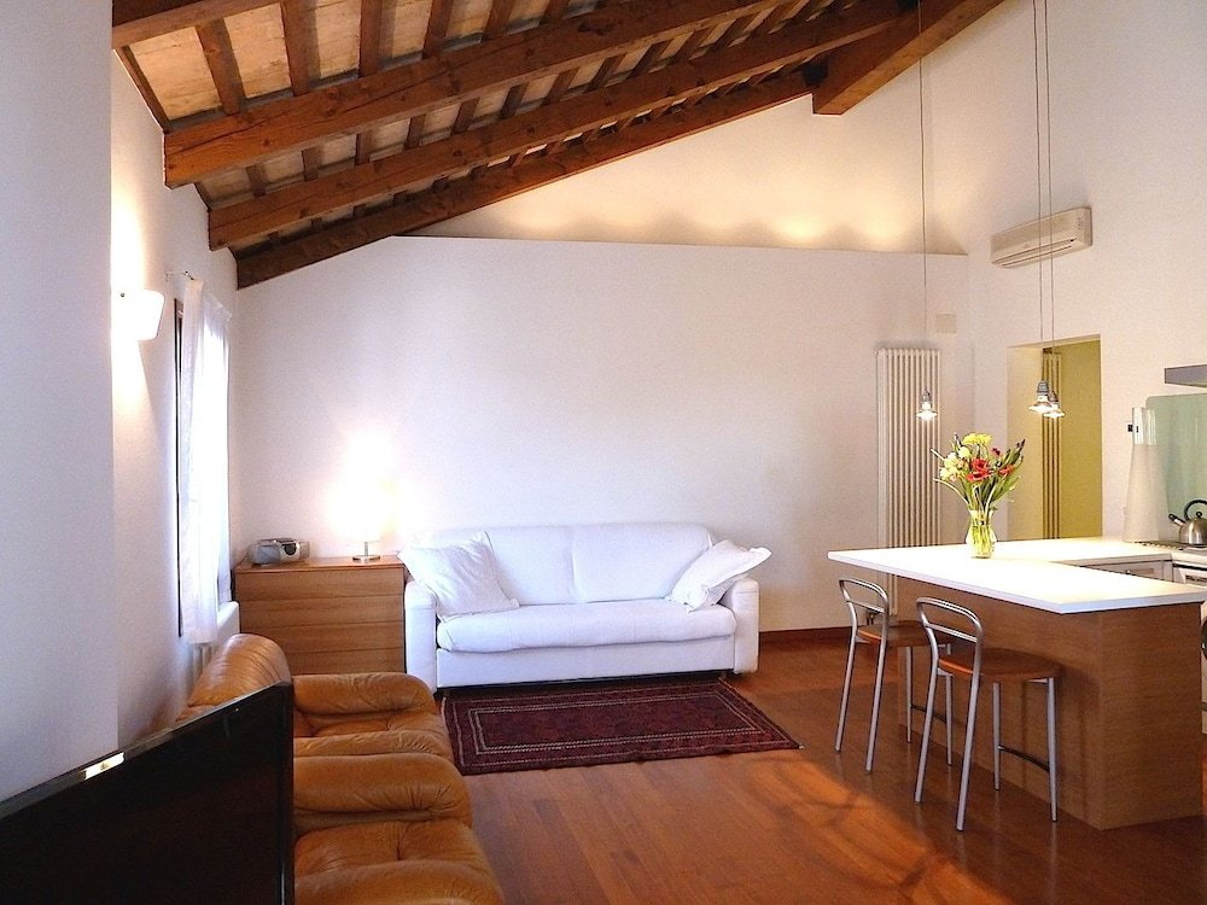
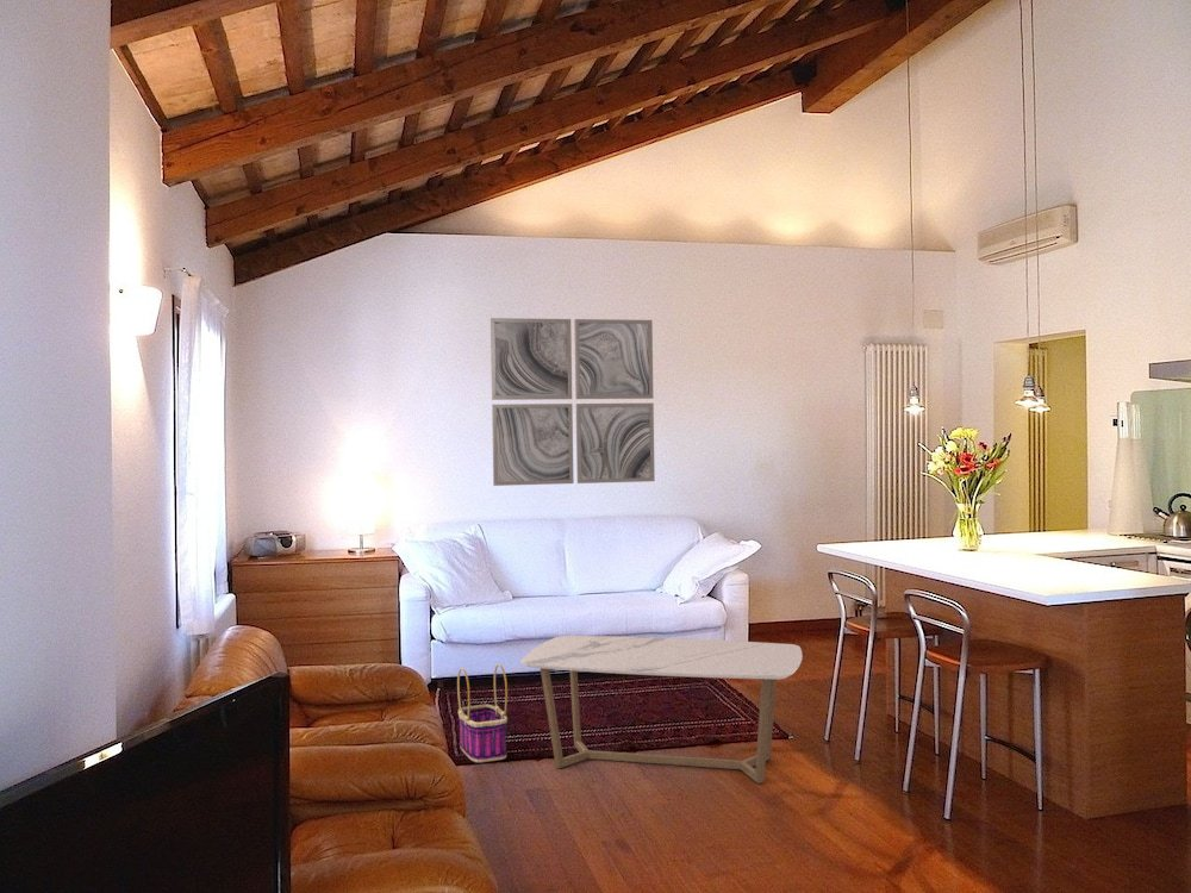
+ coffee table [519,635,804,785]
+ wall art [490,317,656,487]
+ basket [456,663,509,763]
